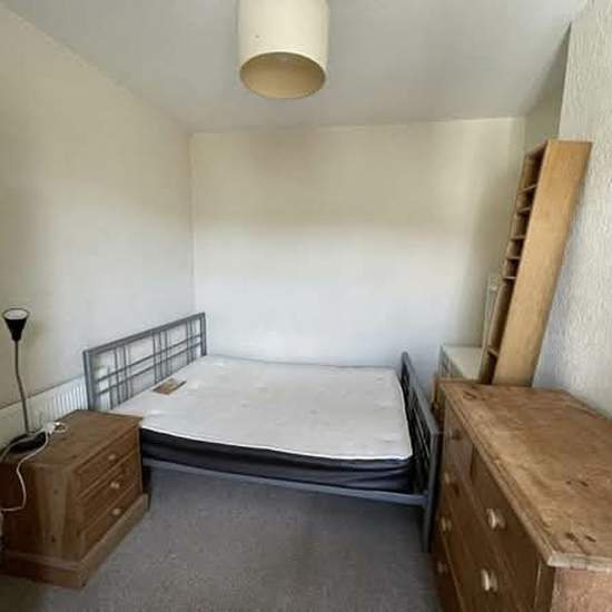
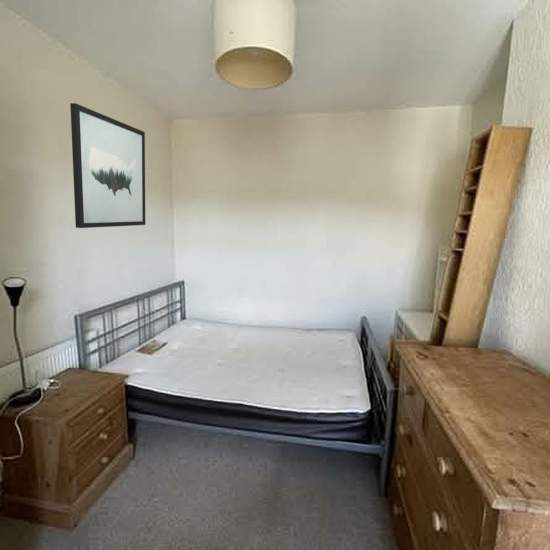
+ wall art [69,102,146,229]
